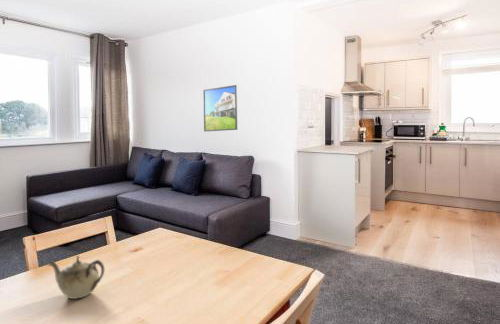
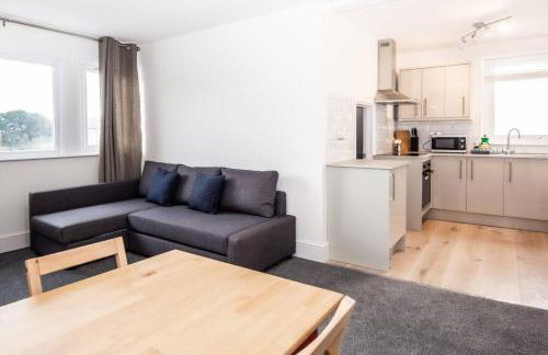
- teapot [47,255,105,300]
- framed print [202,84,238,132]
